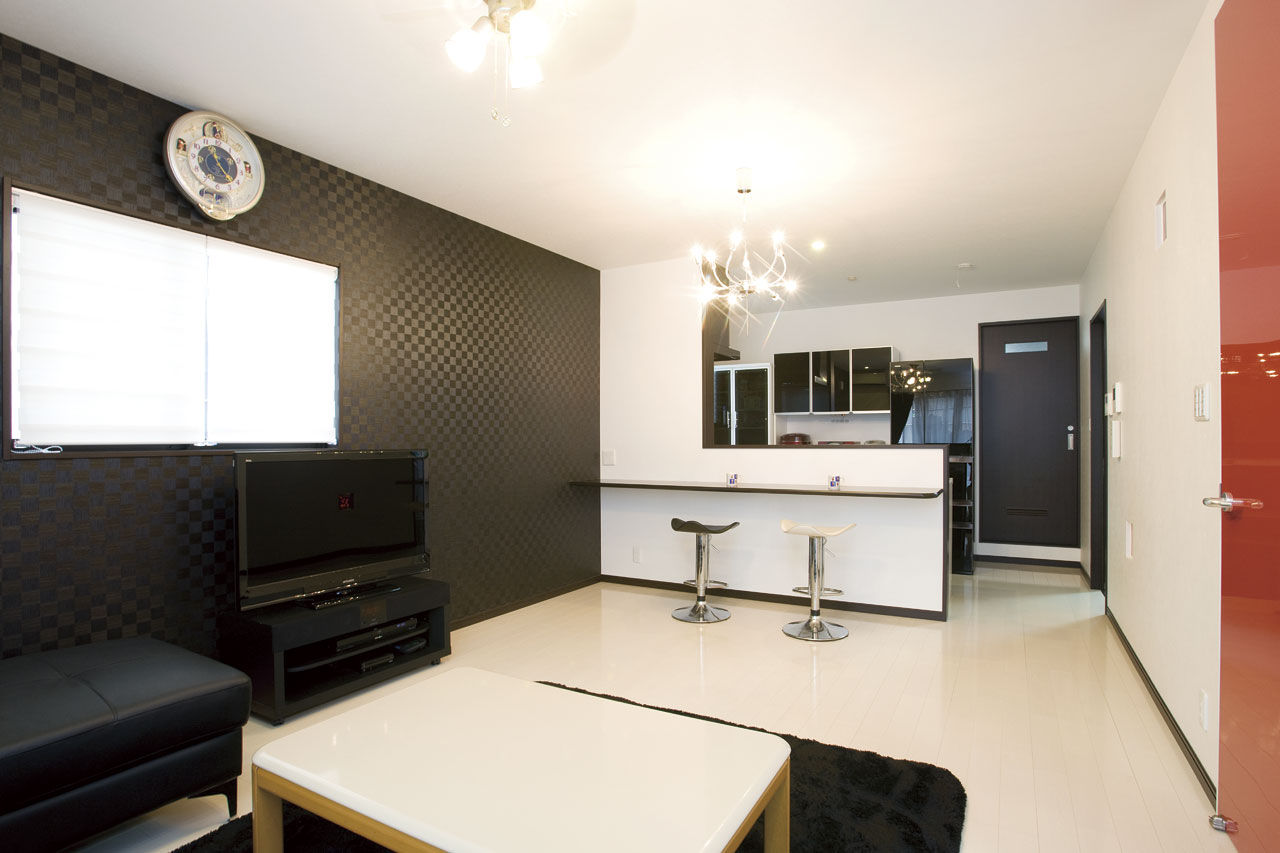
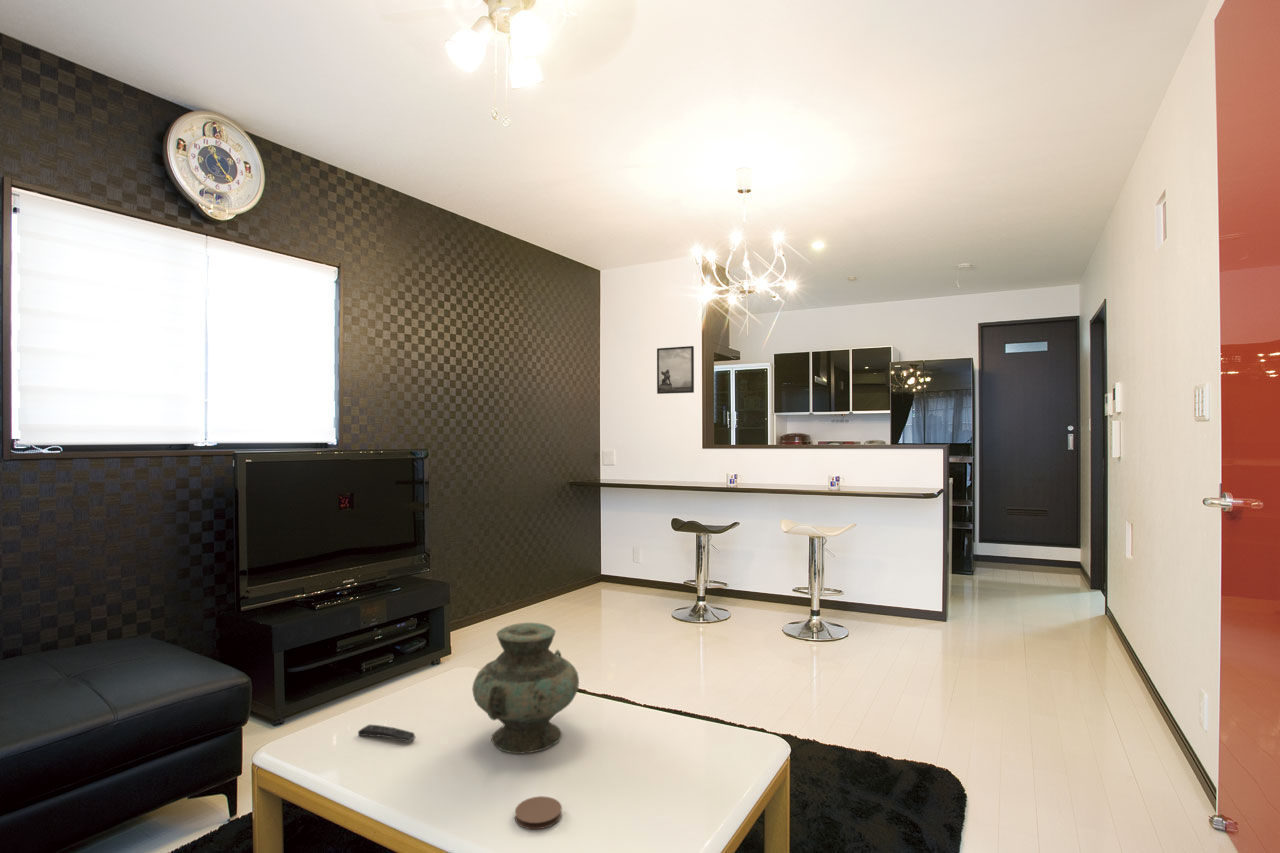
+ vase [471,622,580,755]
+ coaster [514,795,563,830]
+ remote control [357,724,417,742]
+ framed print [656,345,695,395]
